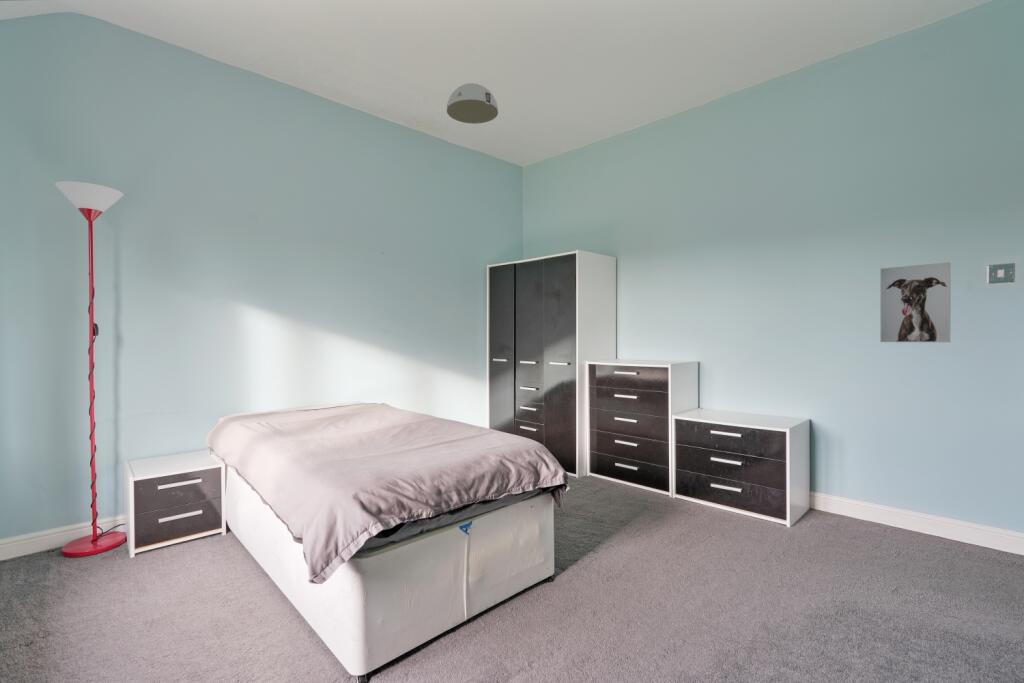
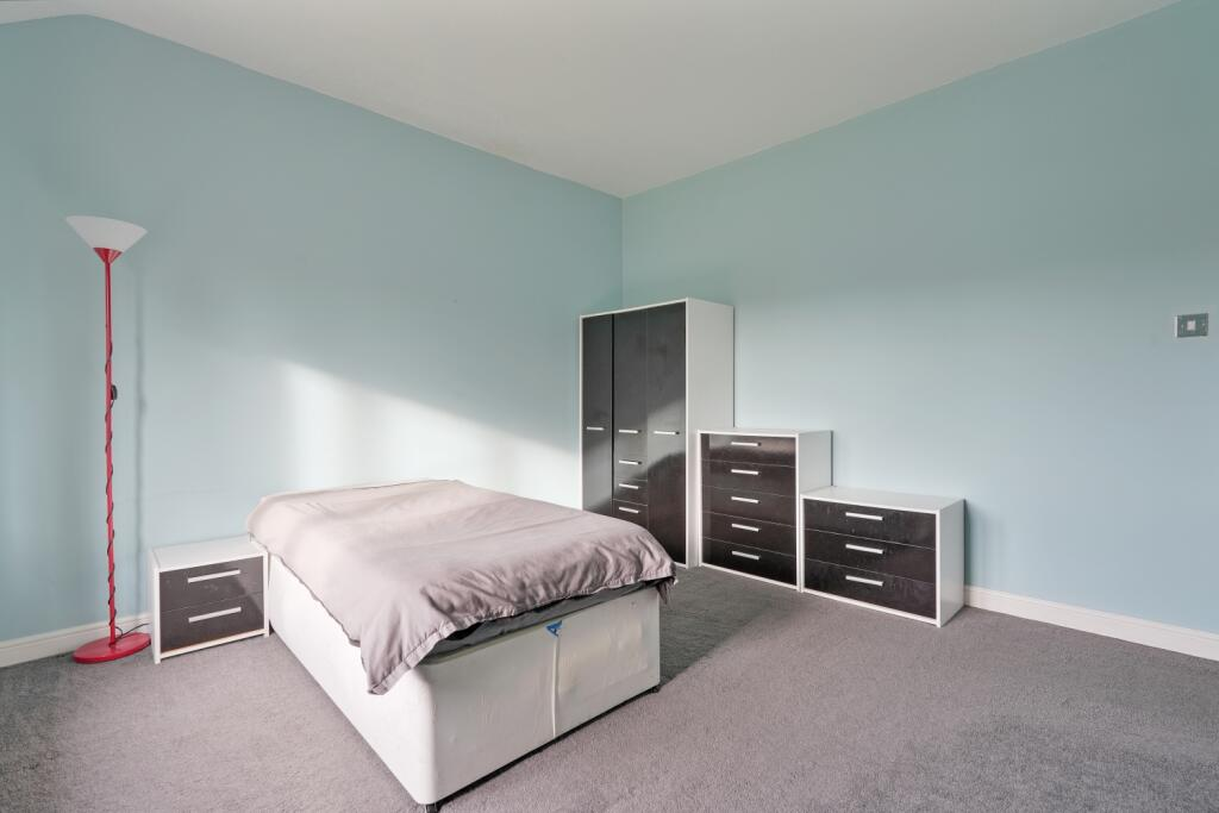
- ceiling light [446,82,499,125]
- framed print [879,261,951,343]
